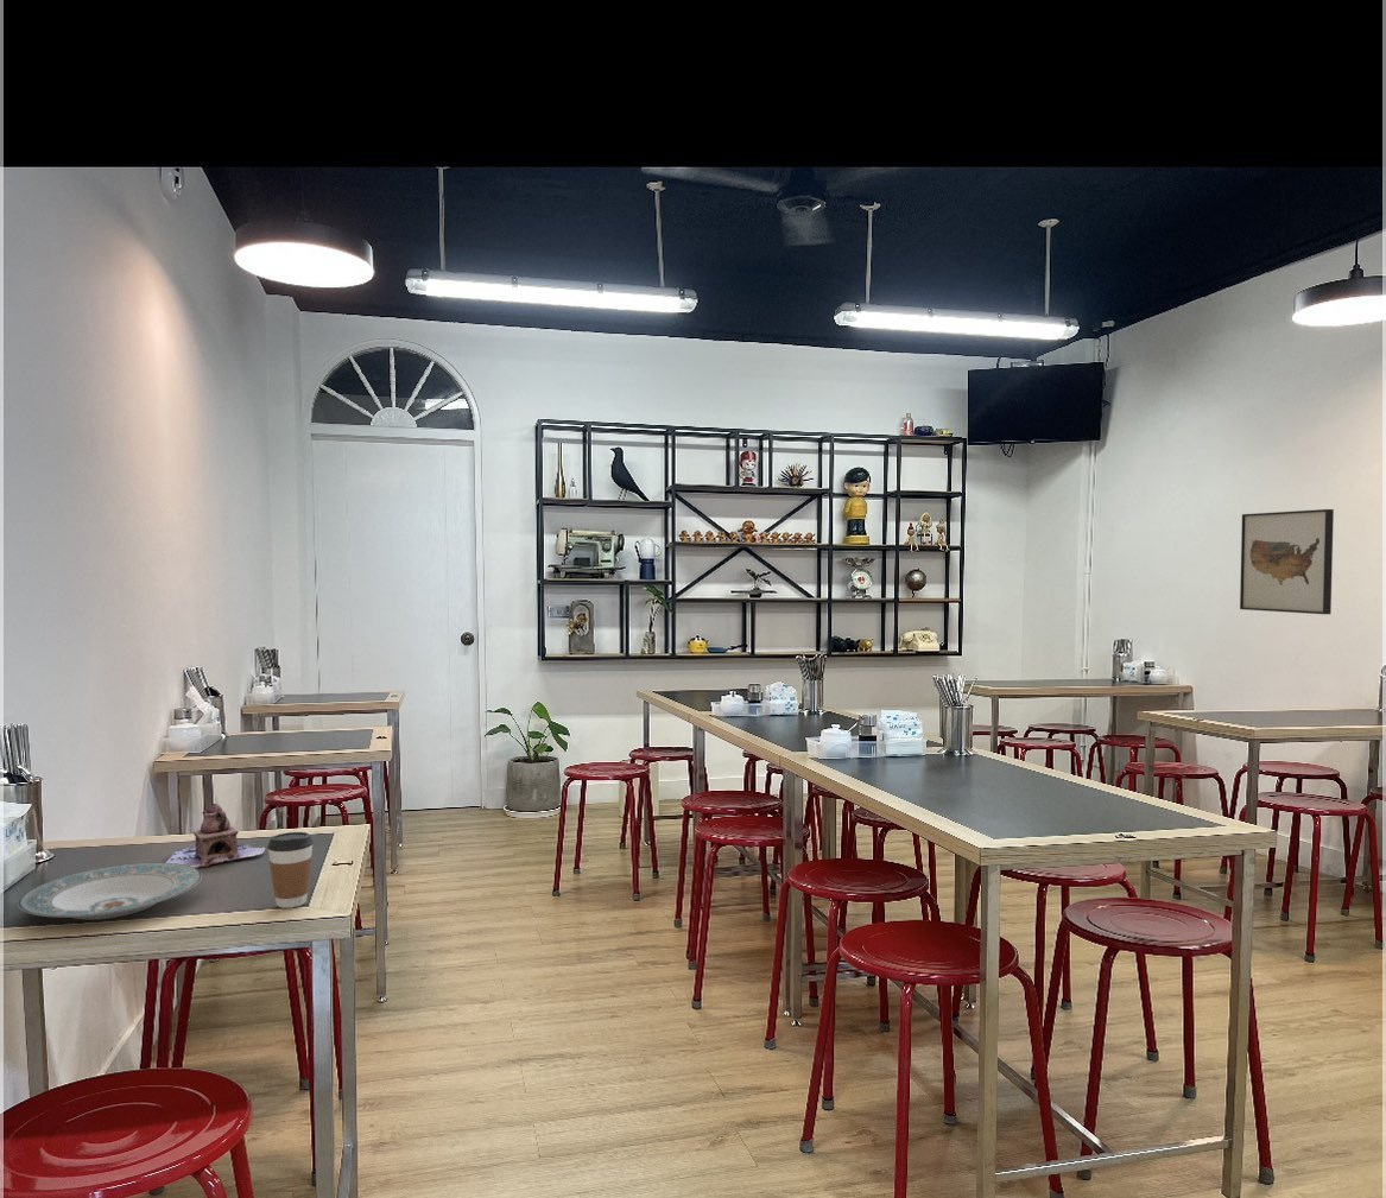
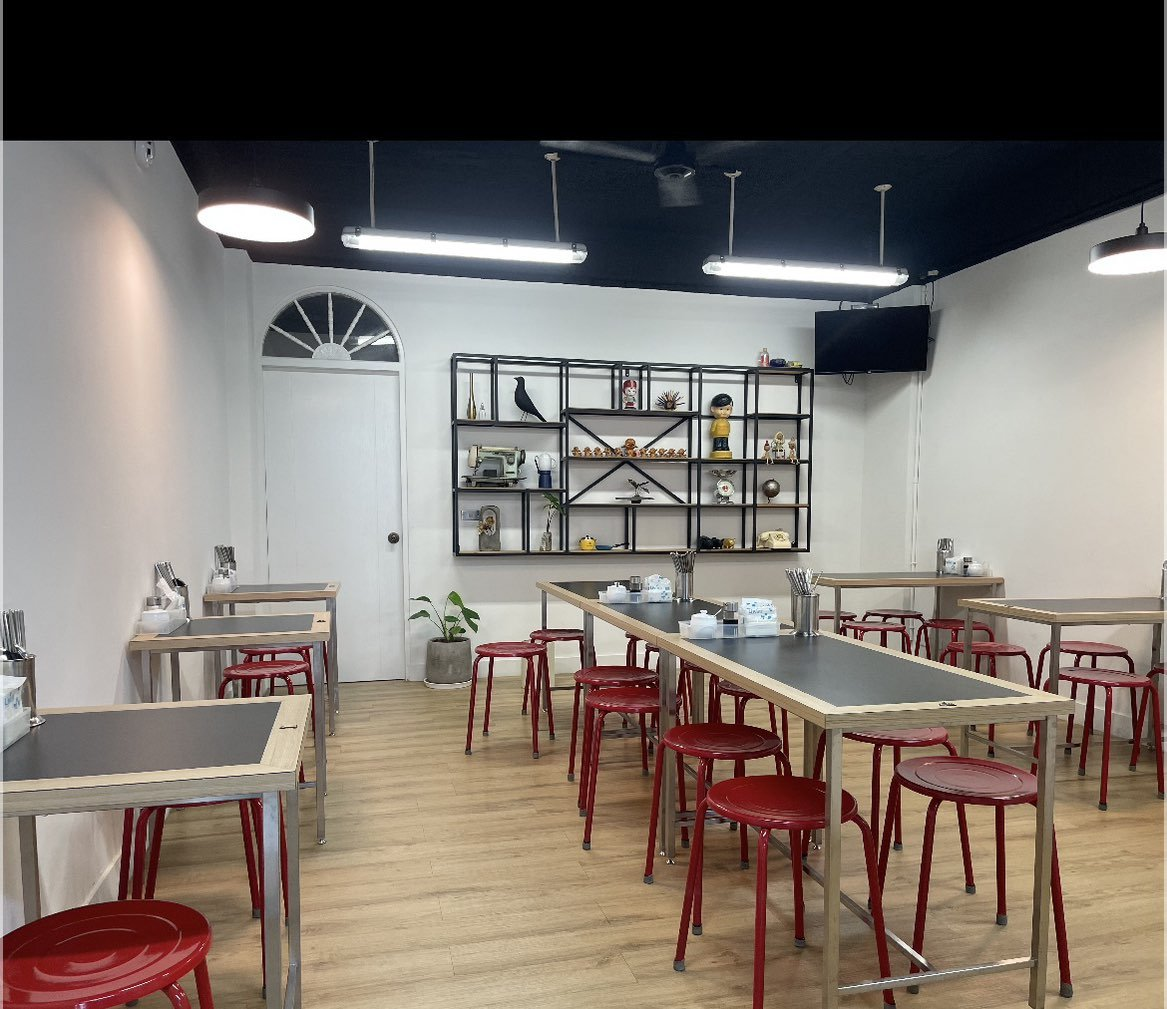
- teapot [165,803,266,869]
- coffee cup [266,831,315,909]
- wall art [1239,508,1335,615]
- plate [17,862,203,921]
